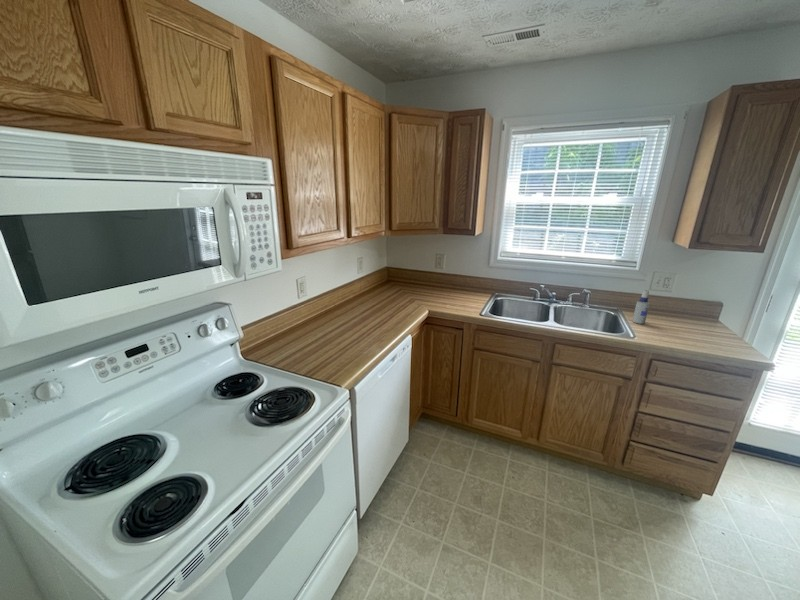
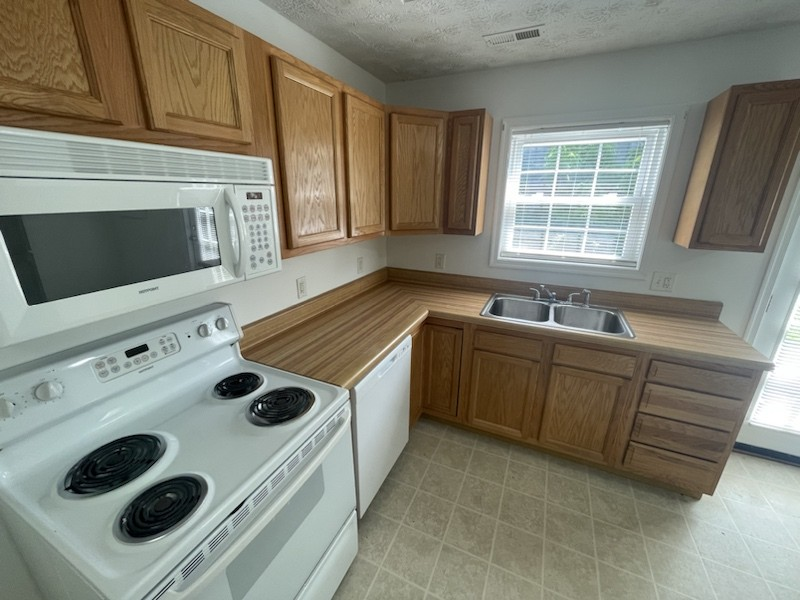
- spray bottle [632,289,651,325]
